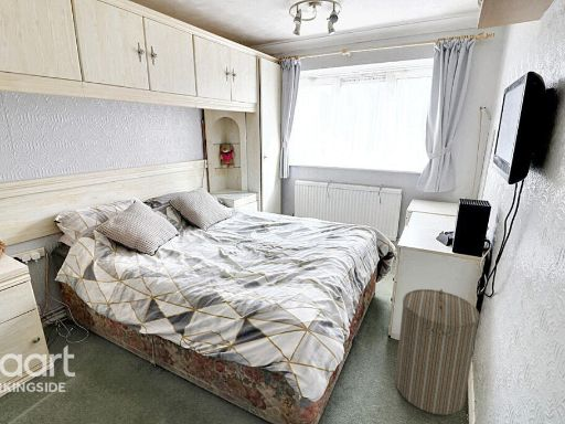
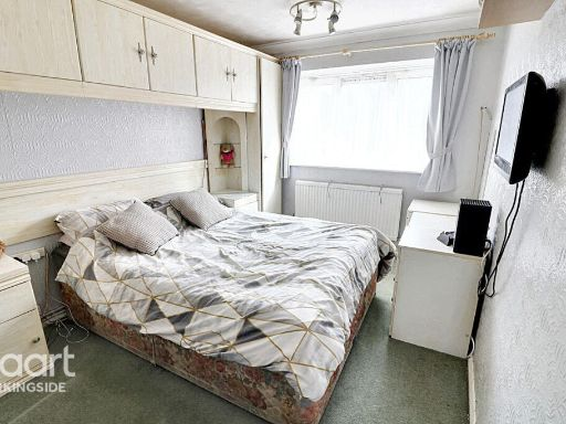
- laundry hamper [394,288,481,416]
